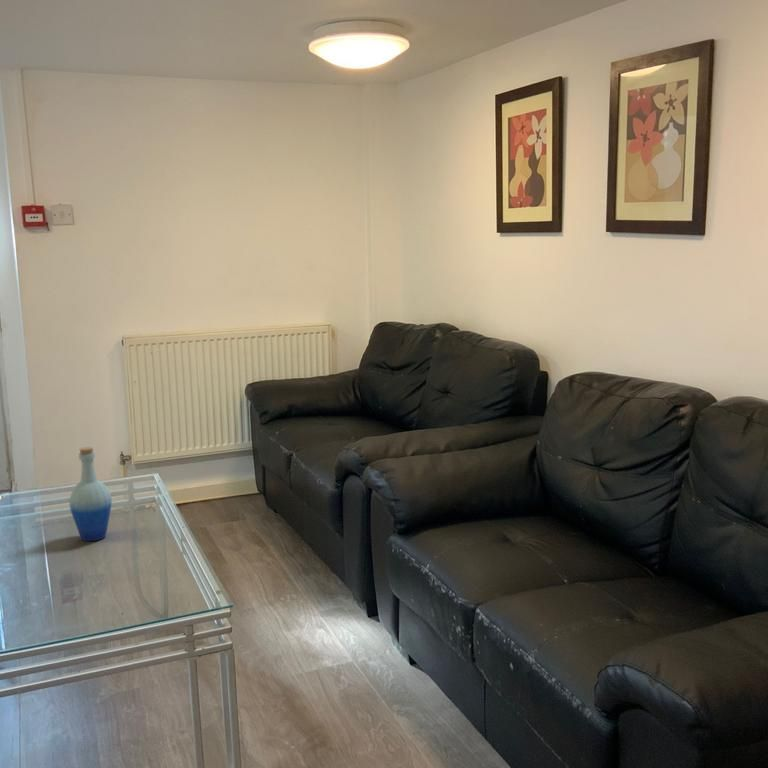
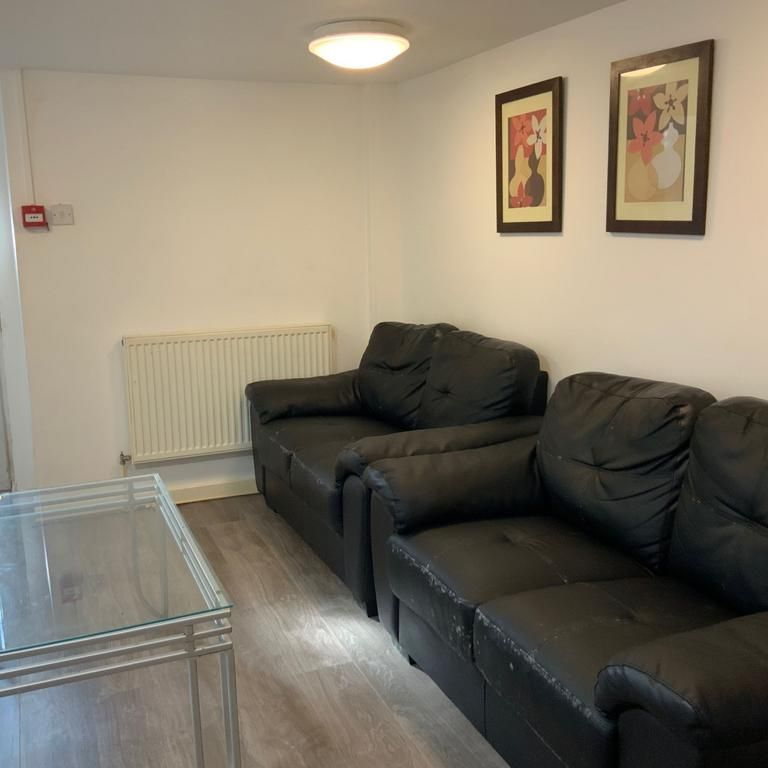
- bottle [69,446,113,542]
